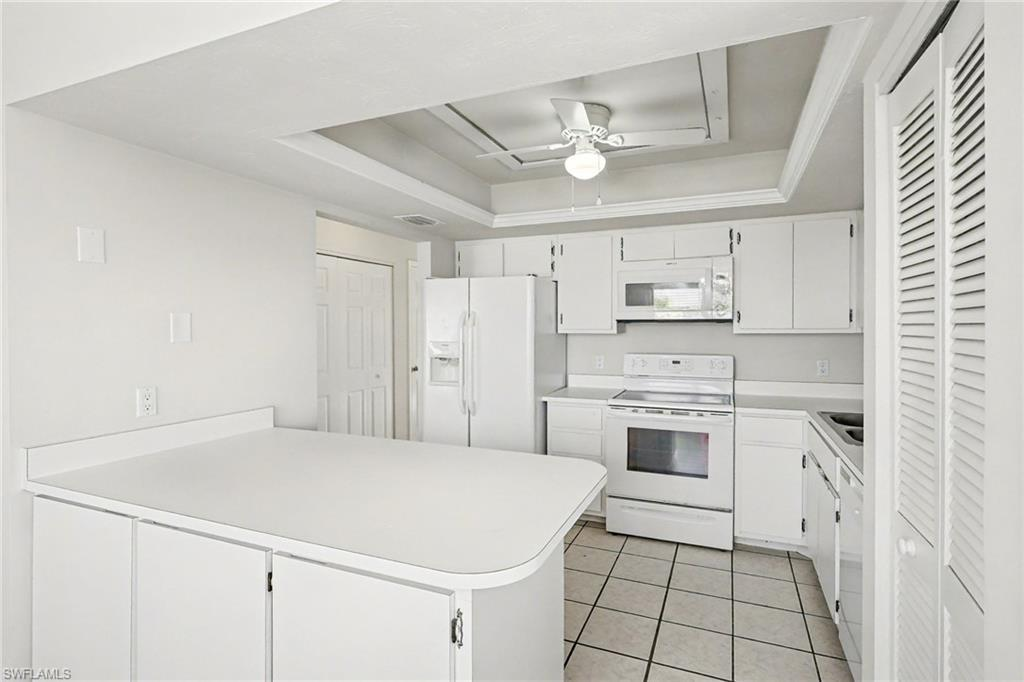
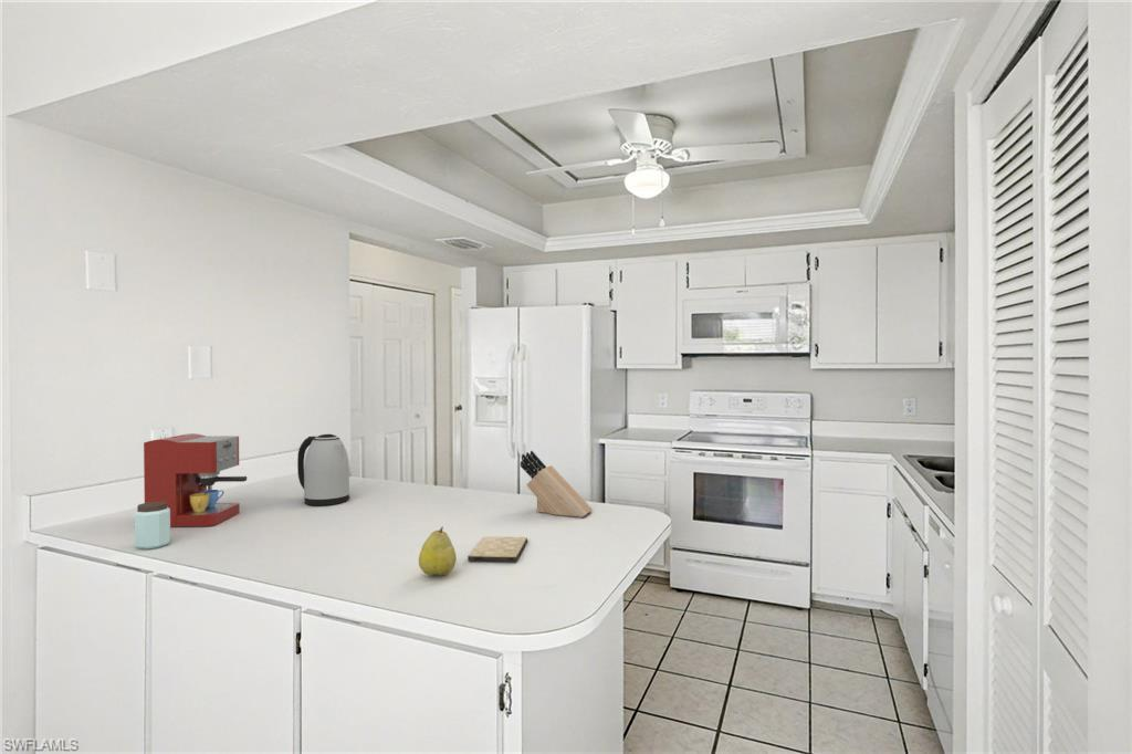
+ peanut butter [134,501,171,551]
+ cutting board [467,535,528,563]
+ coffee maker [143,432,248,527]
+ knife block [520,450,594,519]
+ kettle [296,433,350,506]
+ fruit [418,526,458,577]
